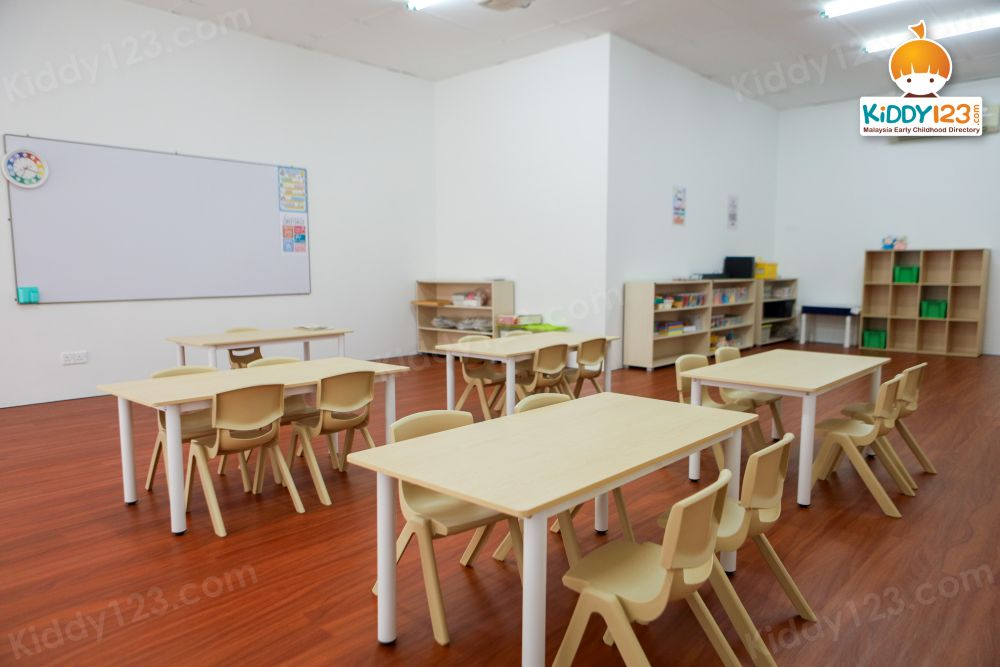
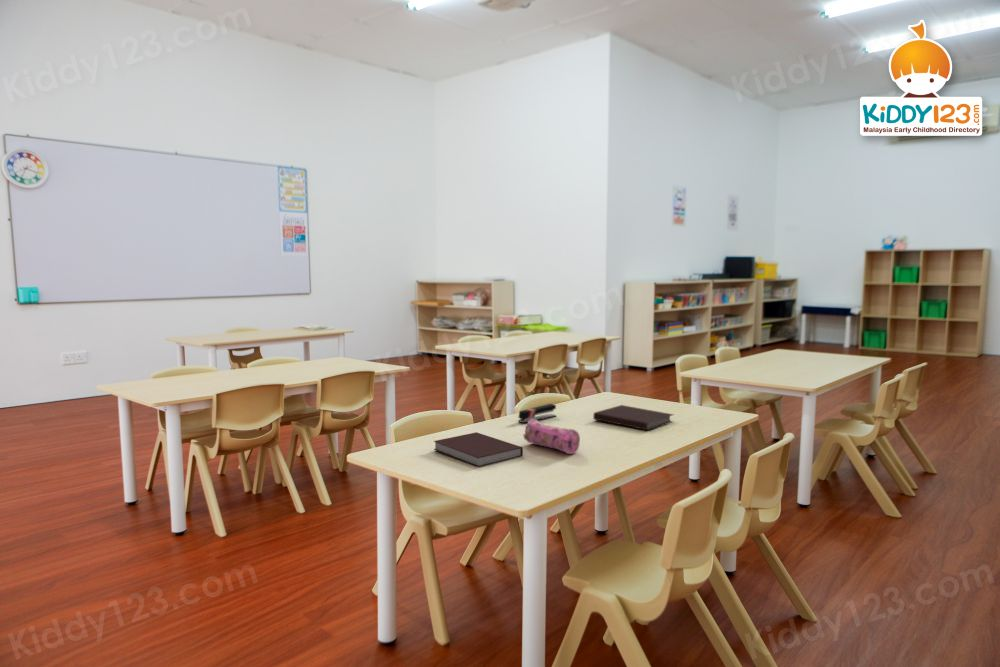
+ pencil case [522,419,581,455]
+ stapler [517,403,557,424]
+ notebook [433,431,524,468]
+ notebook [592,404,675,431]
